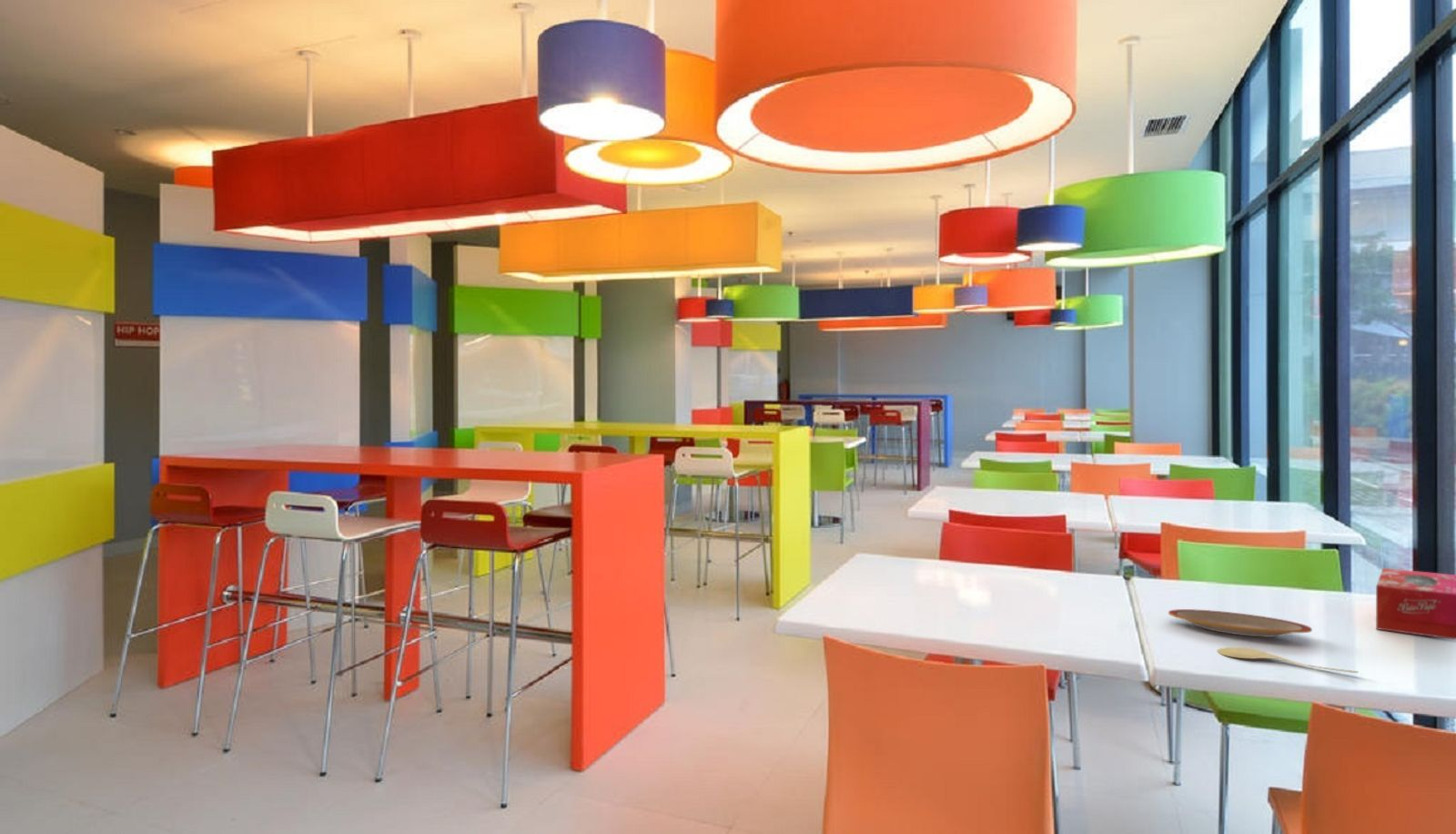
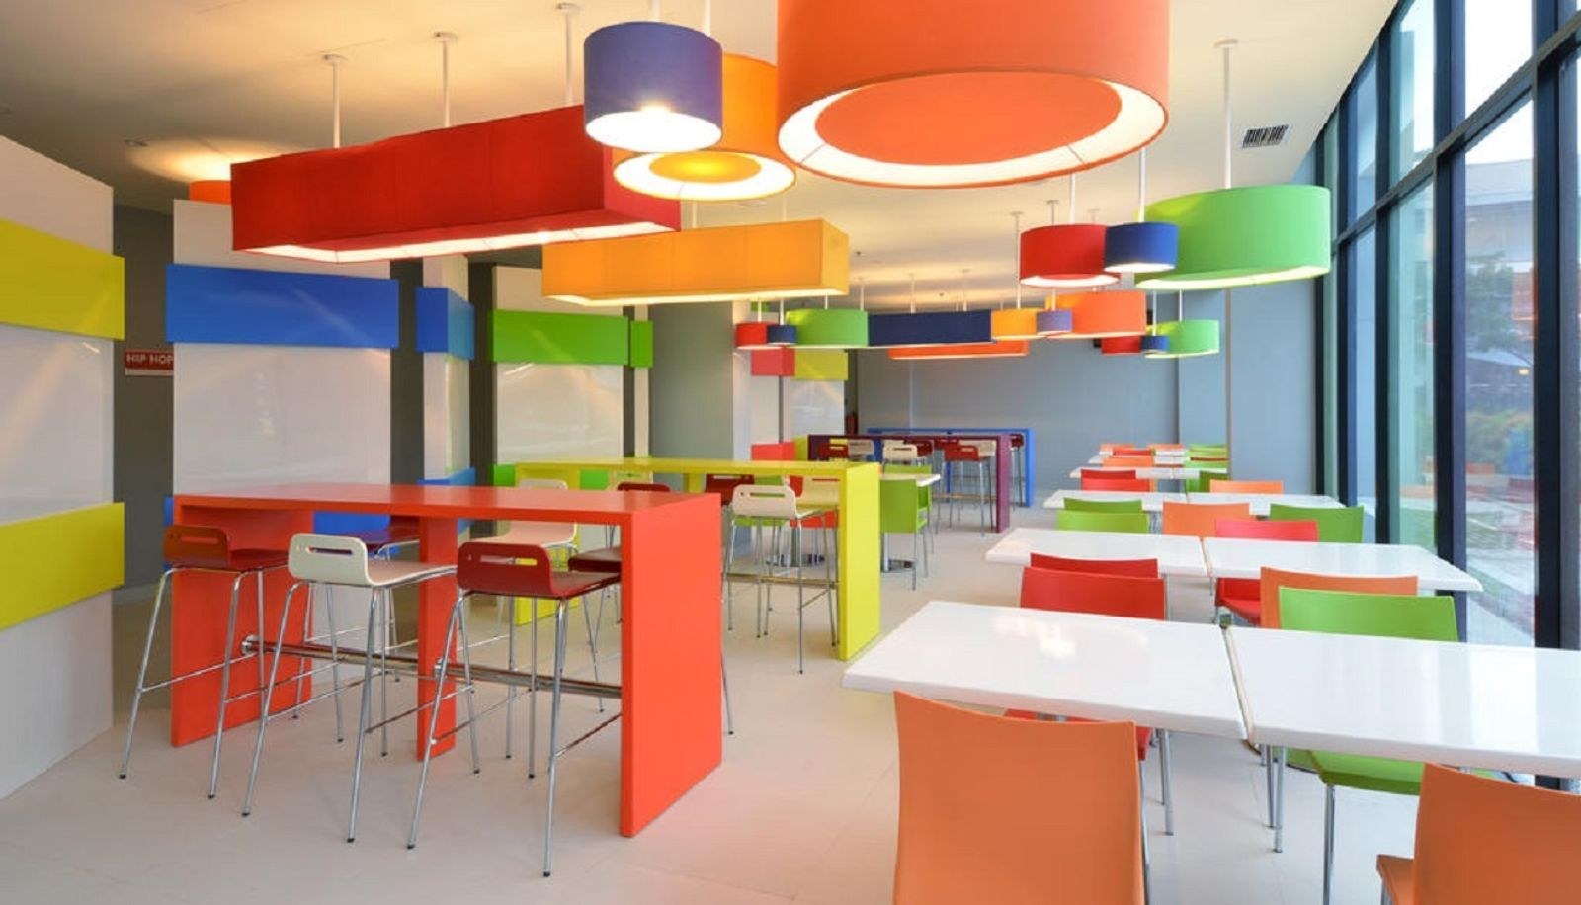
- tissue box [1375,567,1456,640]
- plate [1168,608,1313,638]
- spoon [1216,646,1360,674]
